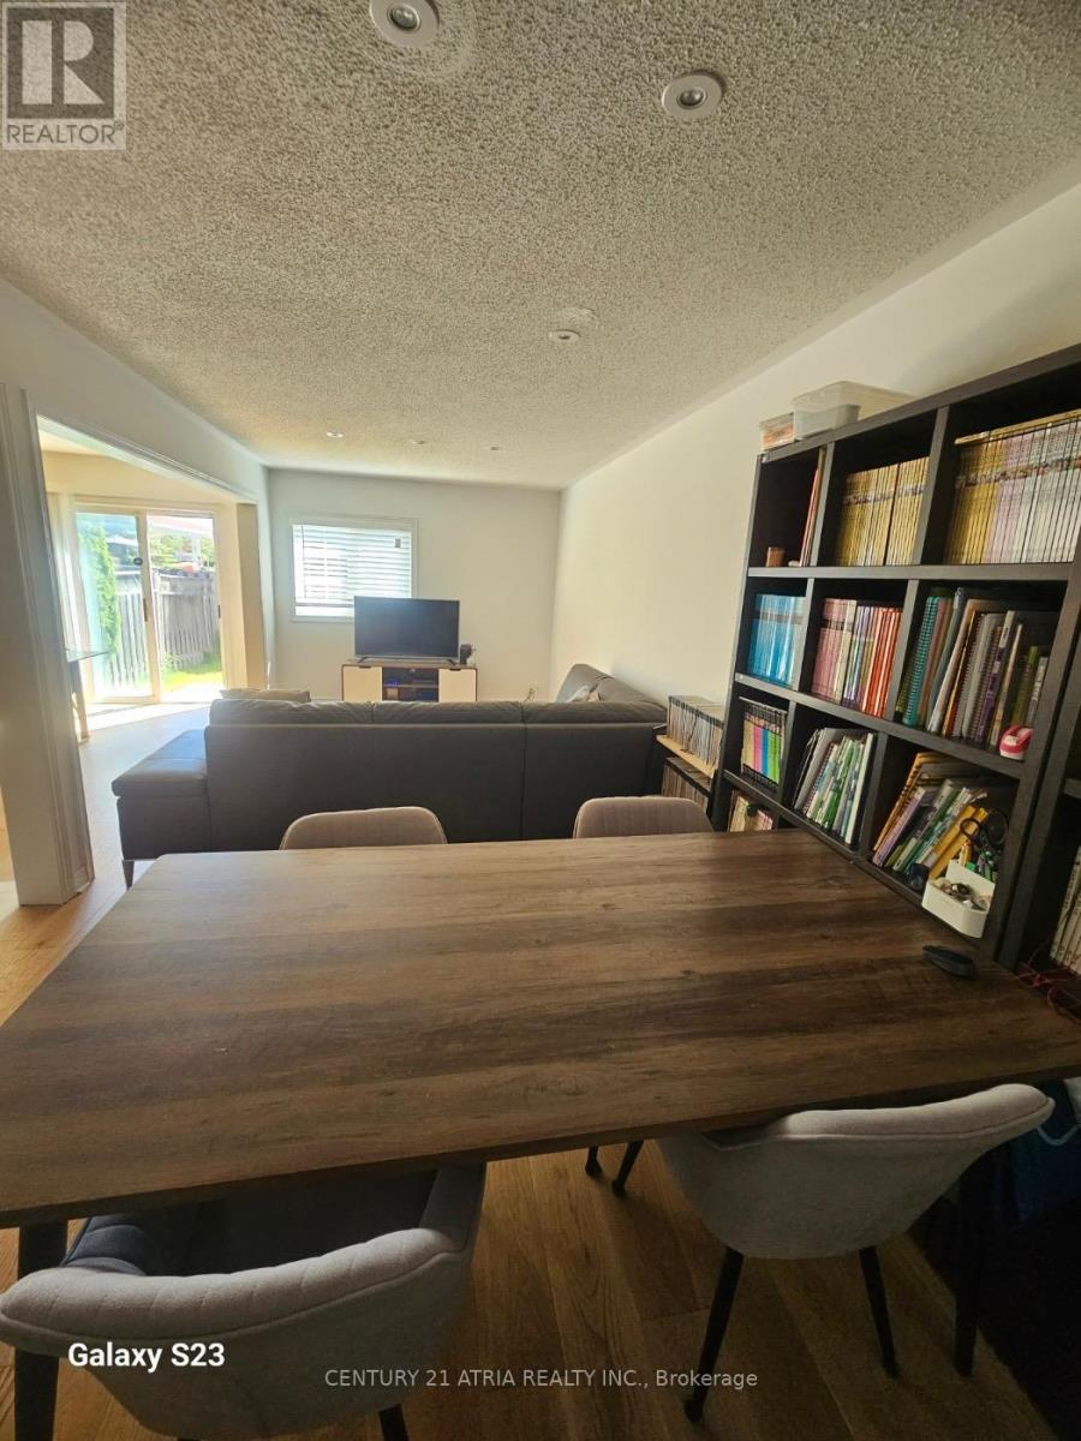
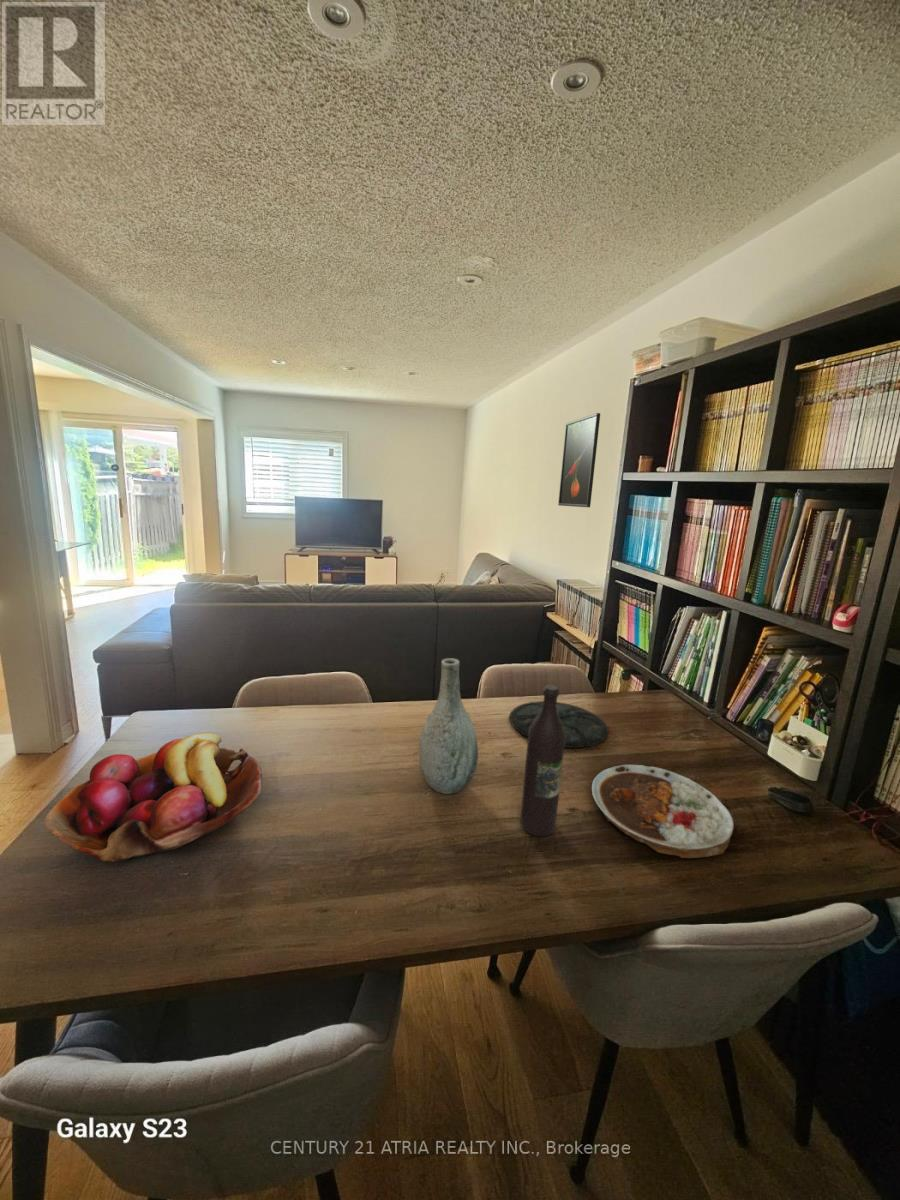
+ wine bottle [519,684,565,837]
+ plate [591,764,735,859]
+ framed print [557,412,601,508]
+ vase [418,657,479,795]
+ plate [509,700,609,749]
+ fruit basket [44,732,263,863]
